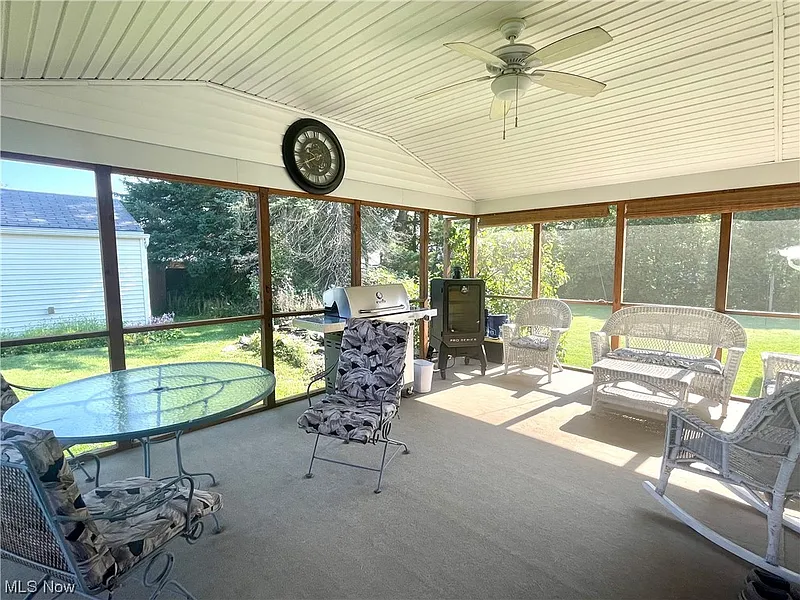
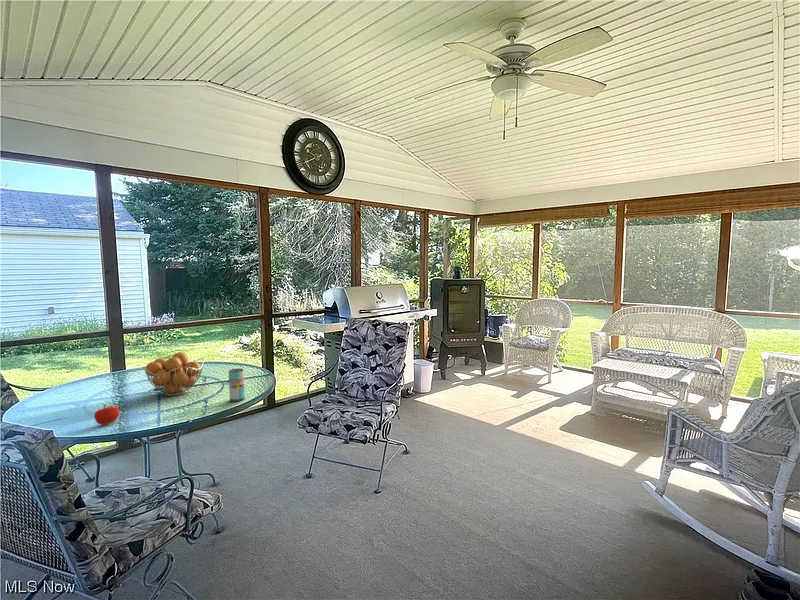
+ fruit [93,403,120,426]
+ fruit basket [143,352,205,397]
+ beverage can [228,367,246,402]
